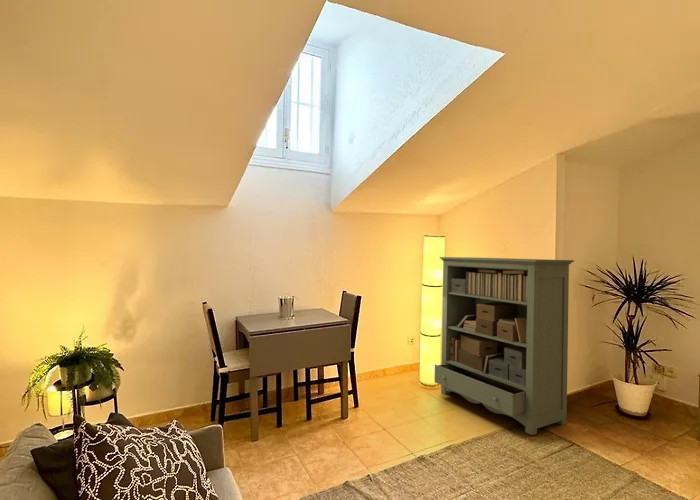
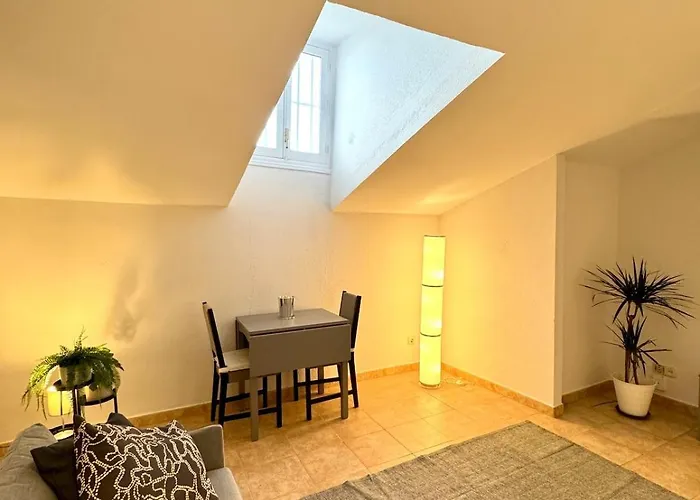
- bookshelf [434,256,575,436]
